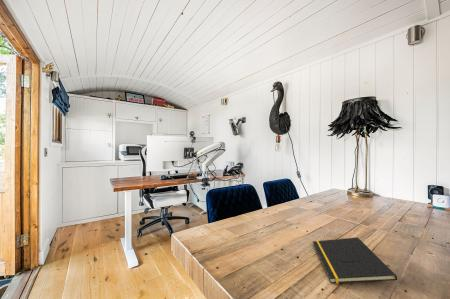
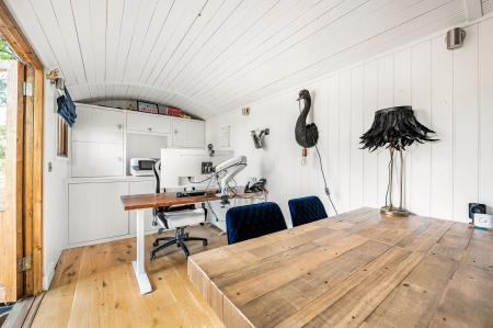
- notepad [312,236,398,284]
